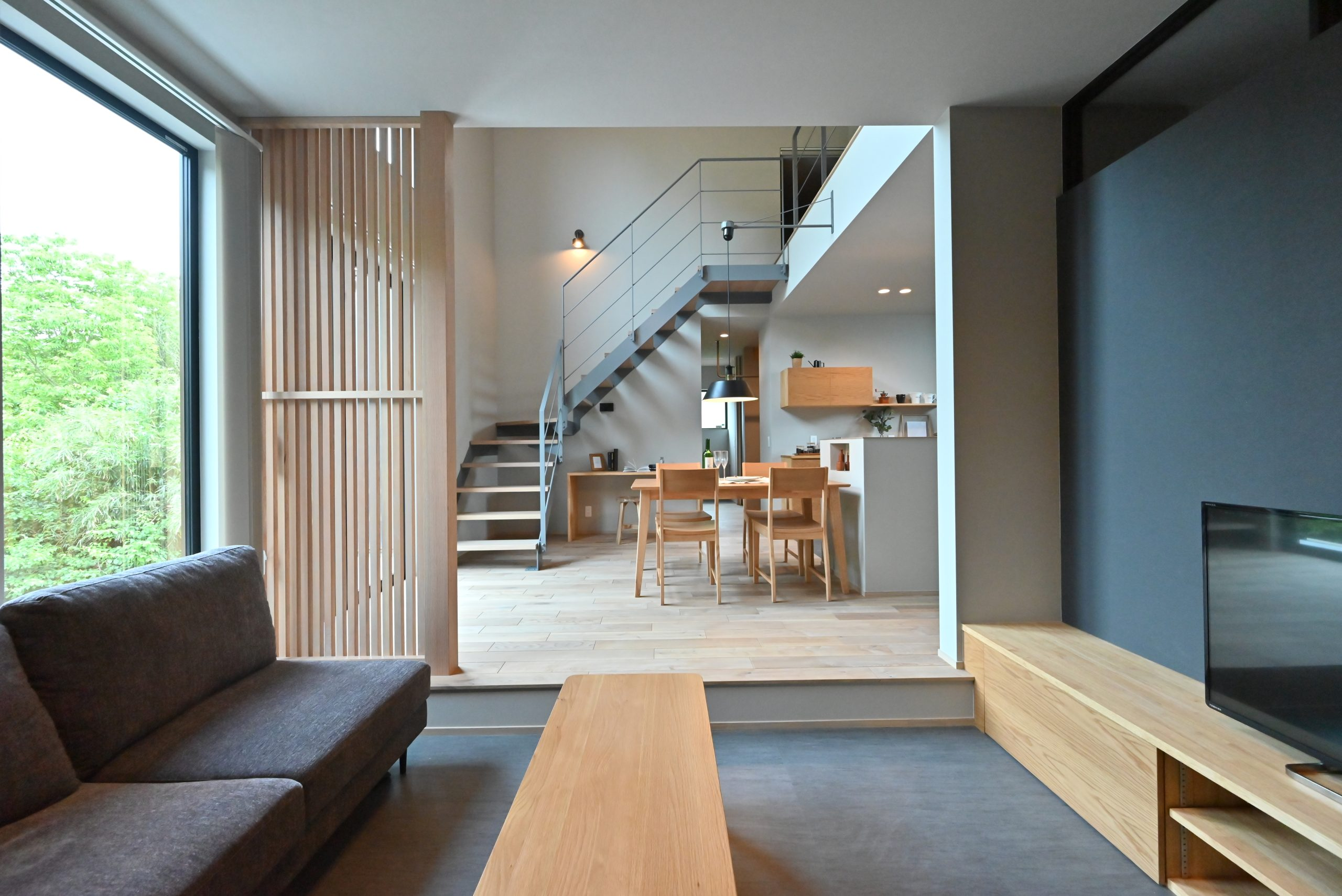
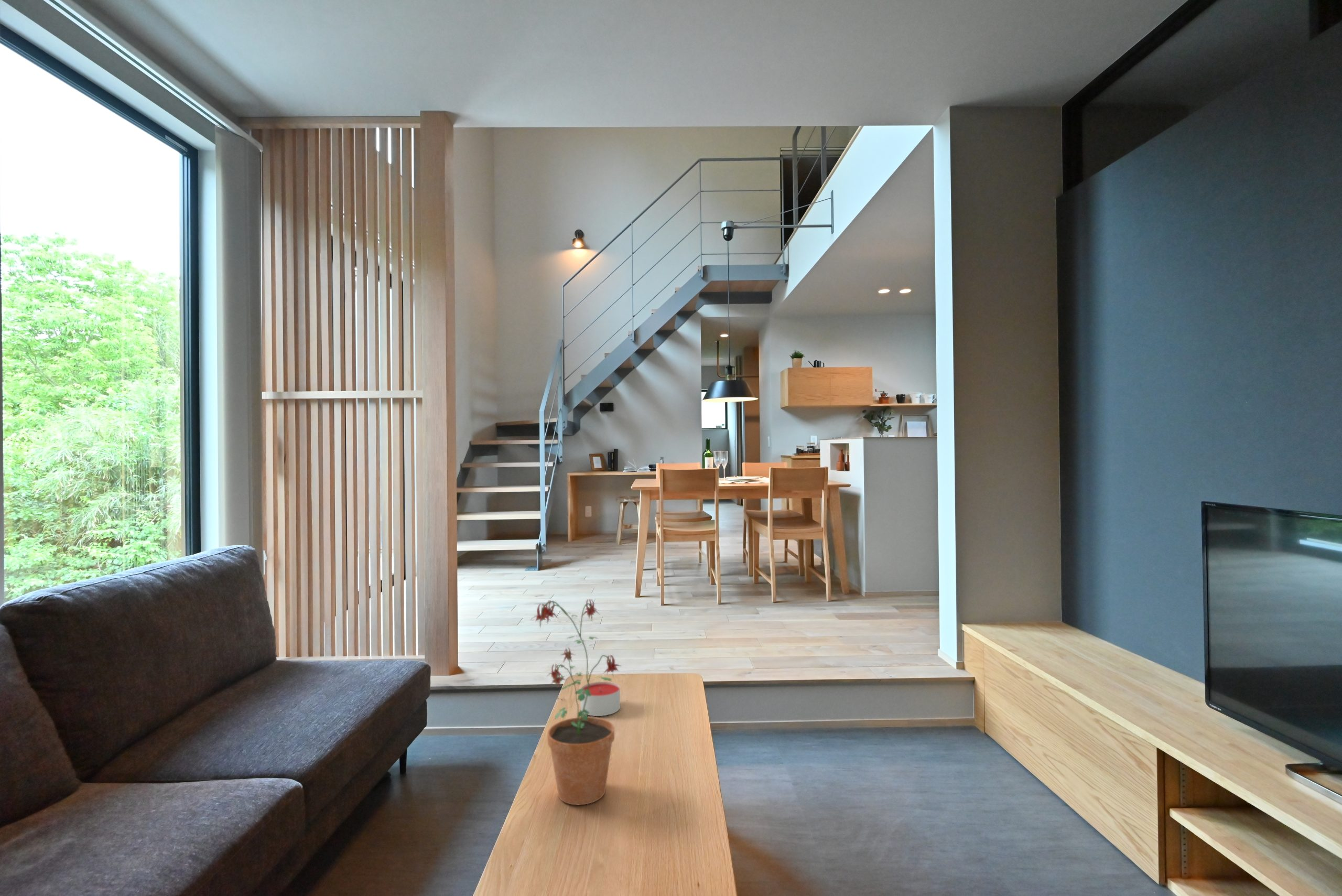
+ potted plant [529,598,623,805]
+ candle [580,681,621,717]
